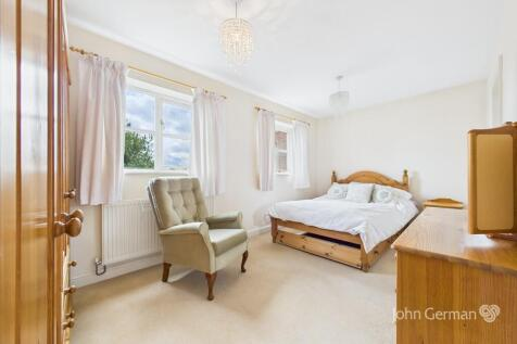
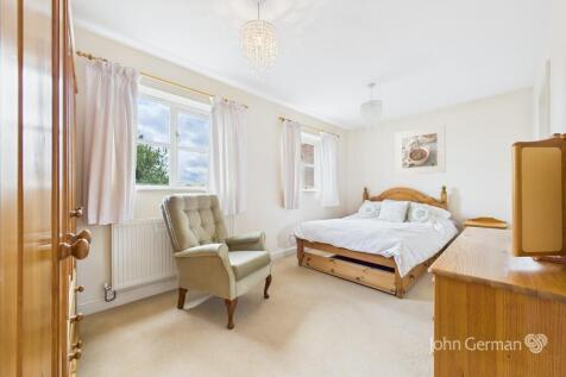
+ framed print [395,124,447,176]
